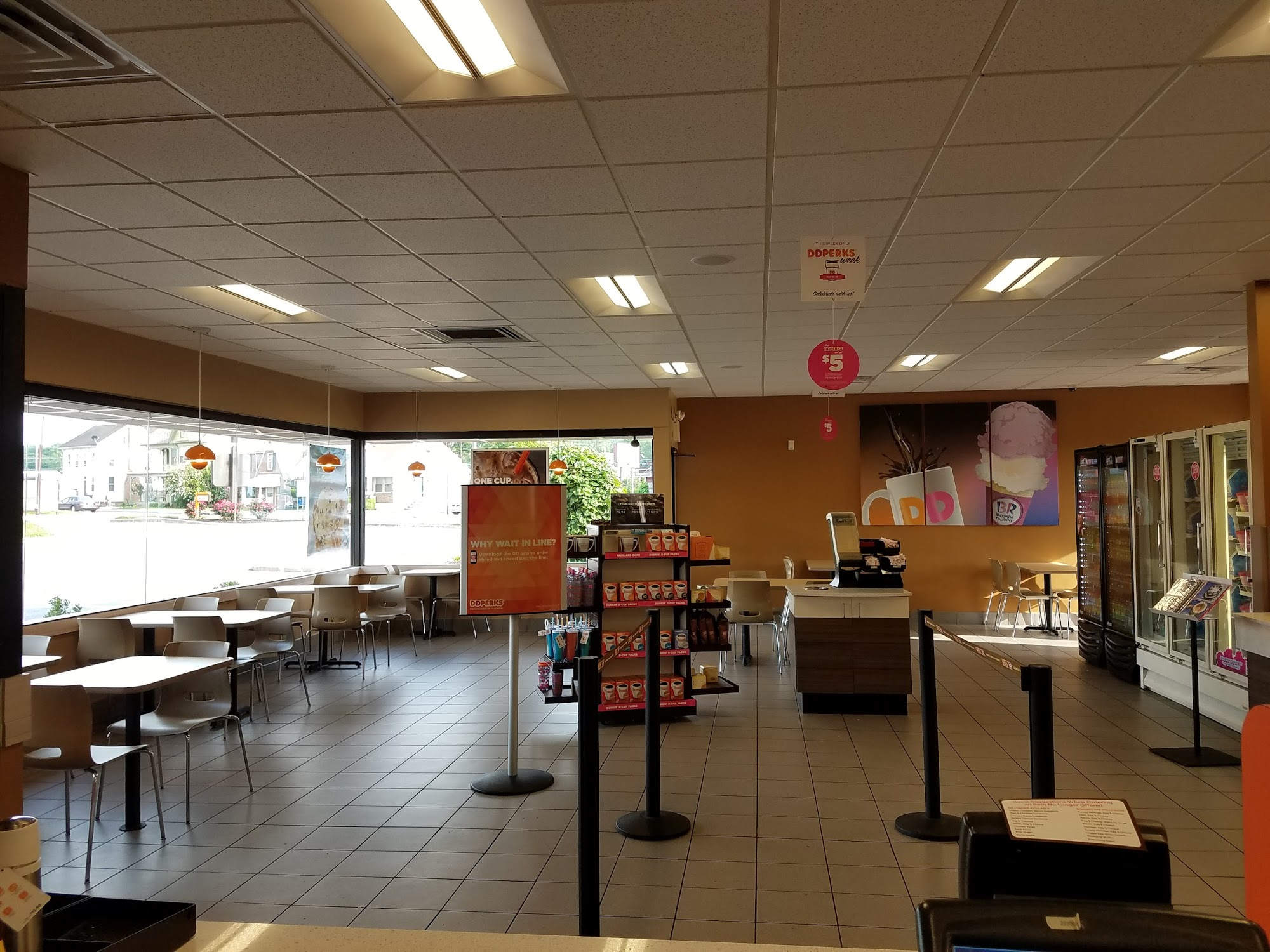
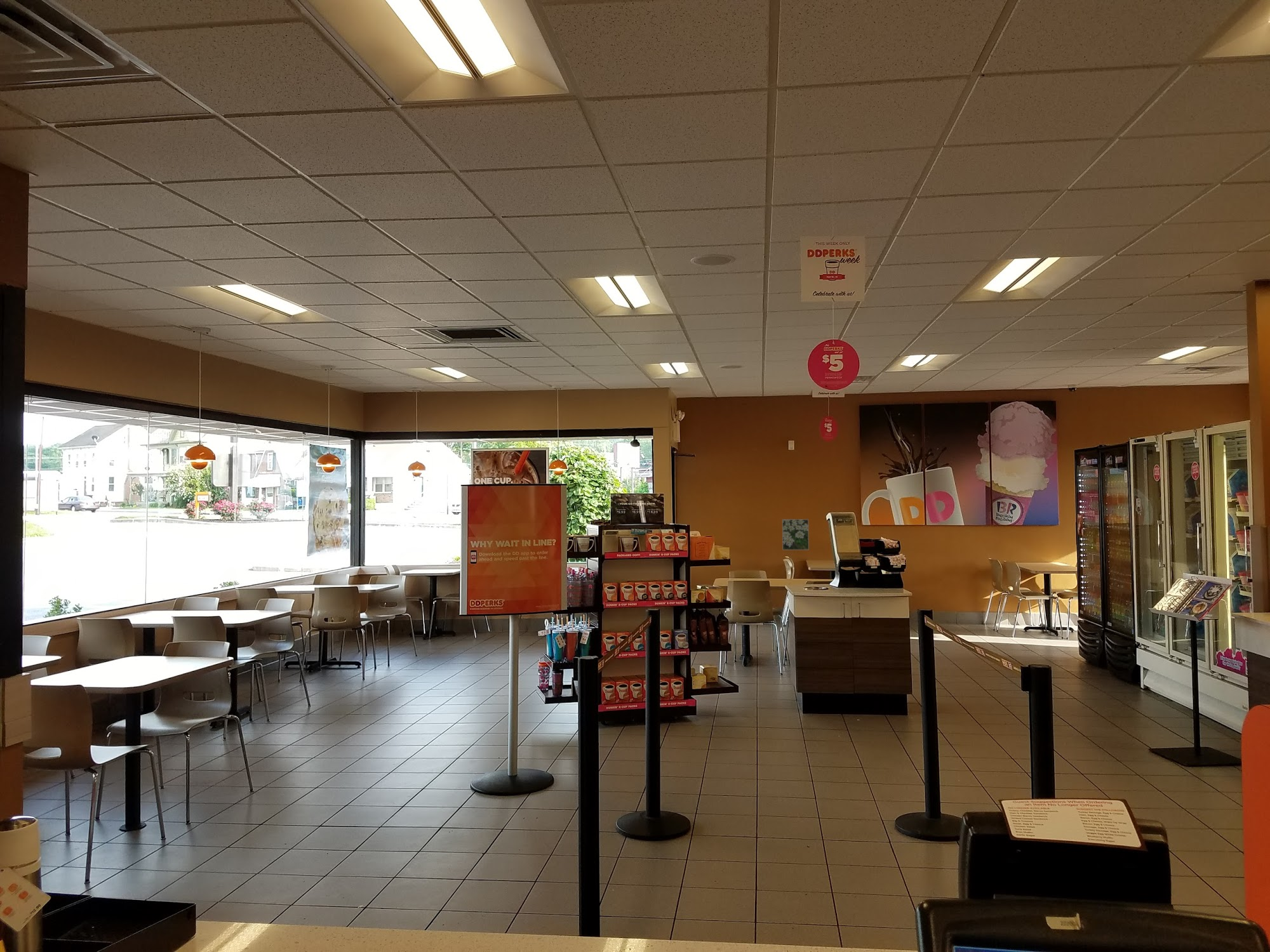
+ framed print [782,519,810,551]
